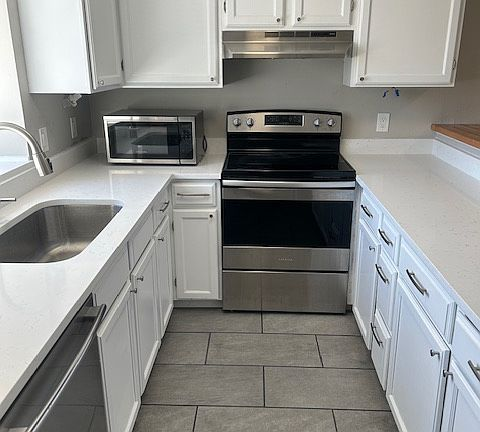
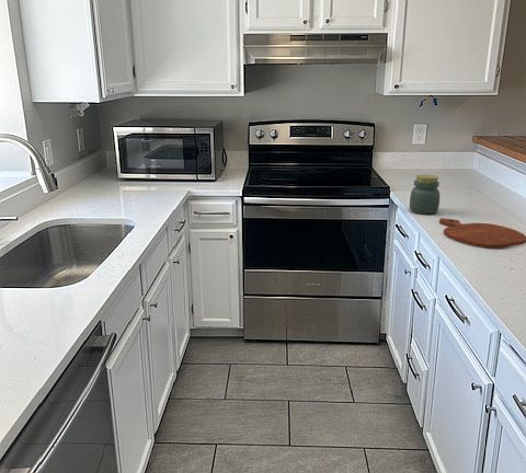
+ cutting board [438,217,526,249]
+ jar [409,173,441,215]
